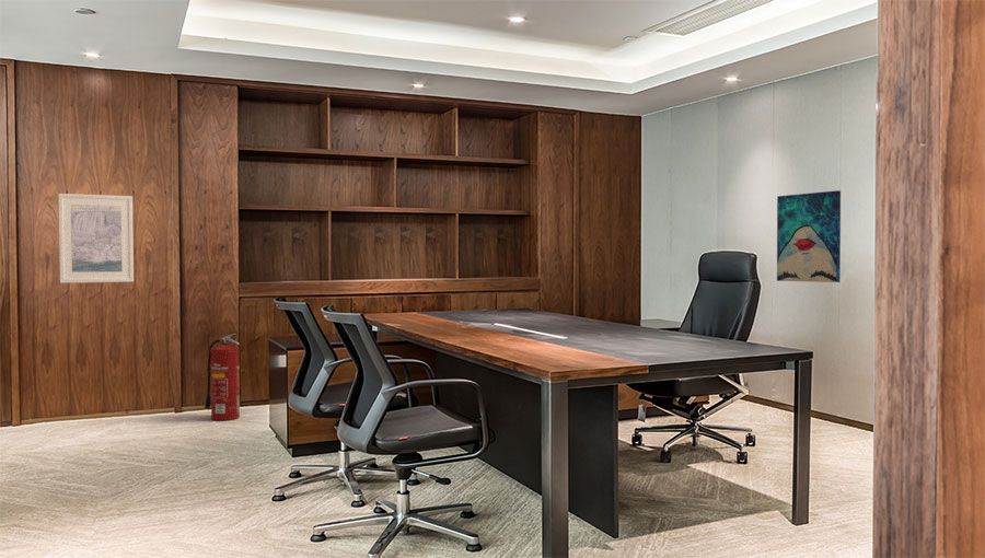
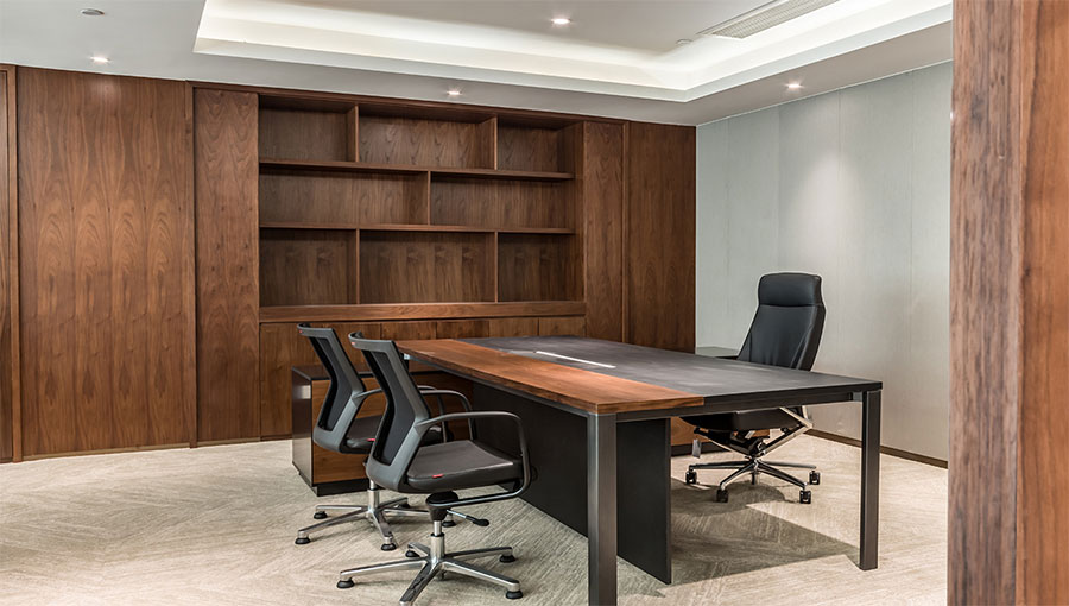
- wall art [776,189,842,283]
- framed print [57,193,135,284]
- fire extinguisher [204,333,241,421]
